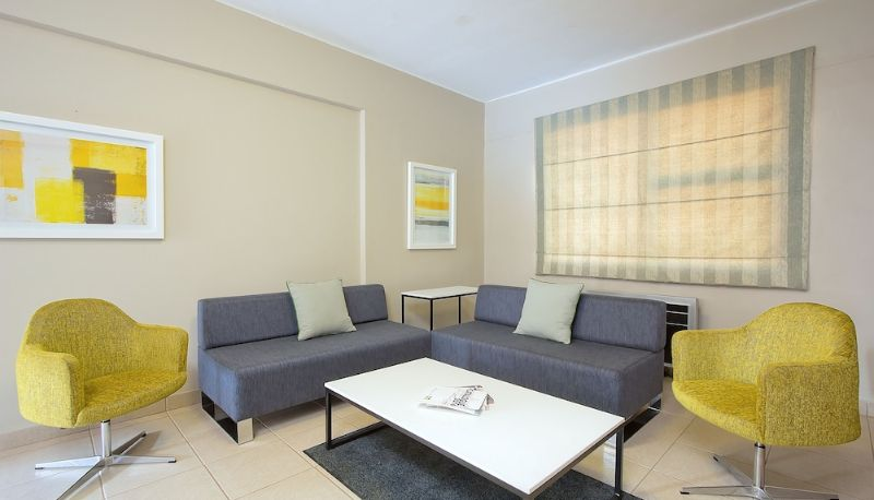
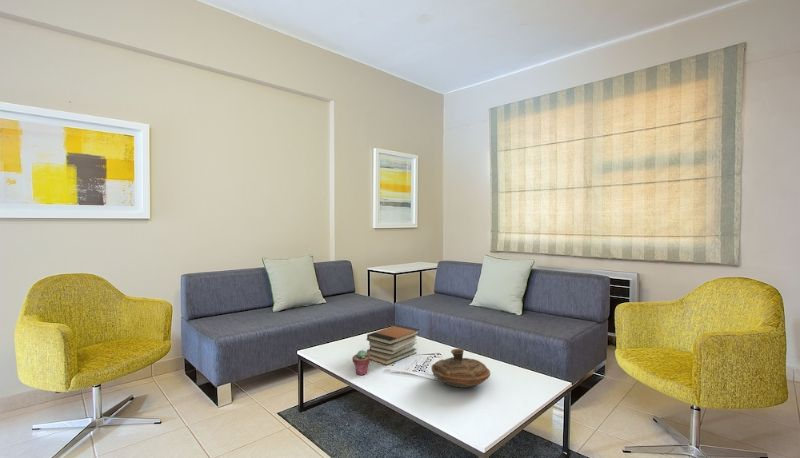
+ decorative bowl [430,348,491,388]
+ potted succulent [351,349,371,376]
+ book stack [366,324,421,366]
